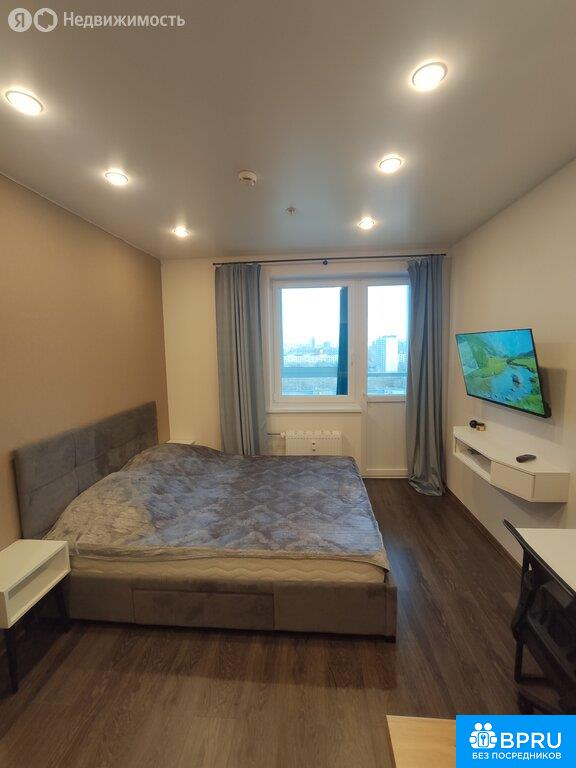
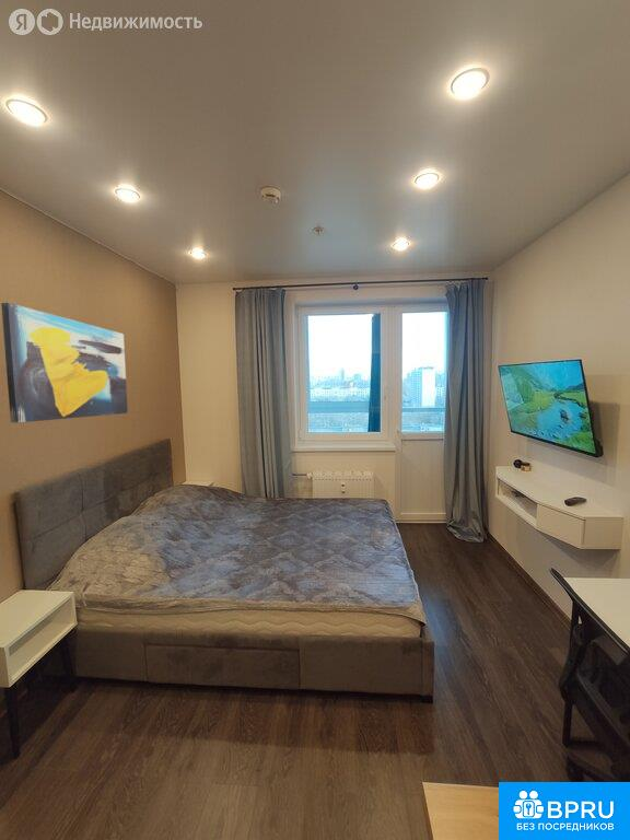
+ wall art [0,302,129,424]
